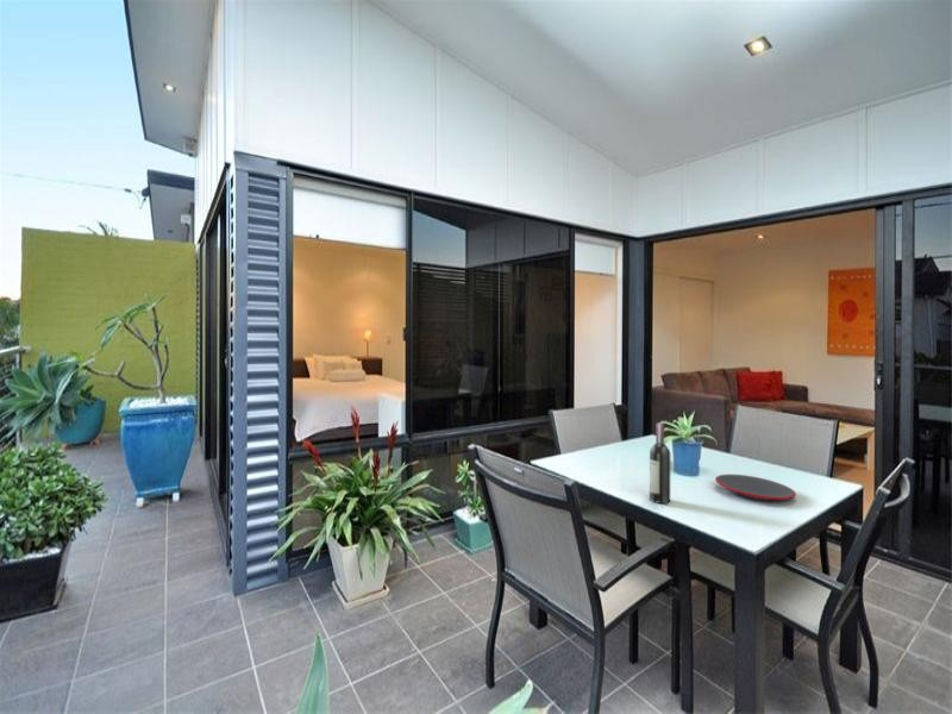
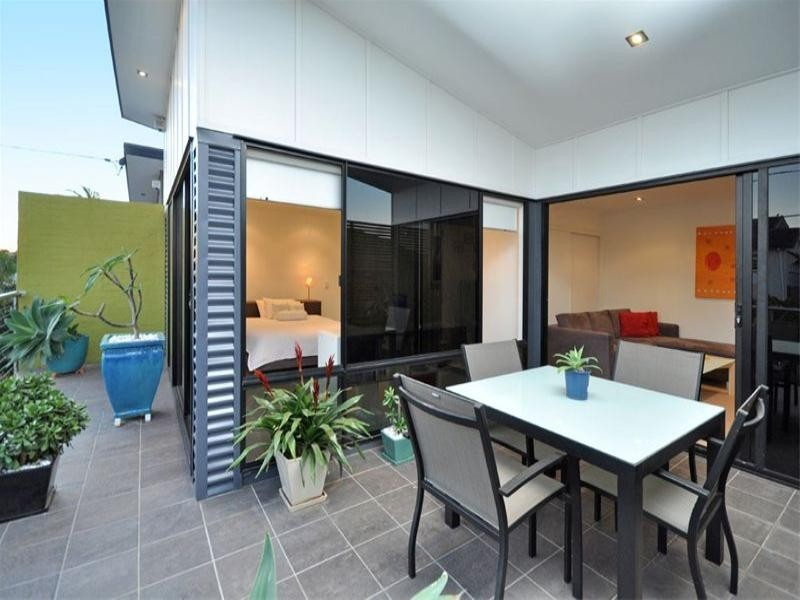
- wine bottle [649,422,671,505]
- plate [714,474,797,501]
